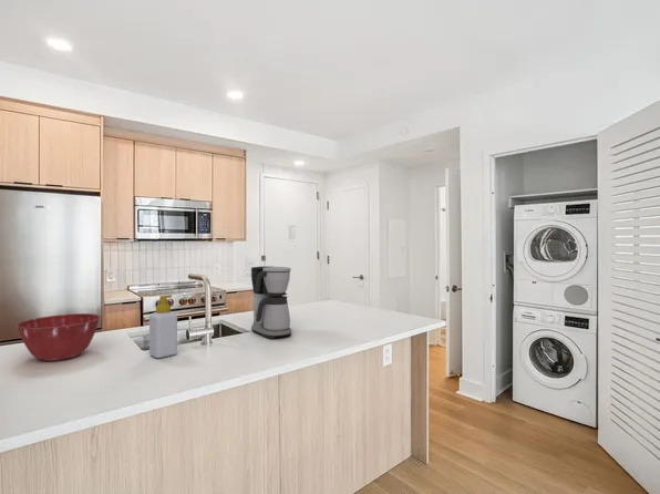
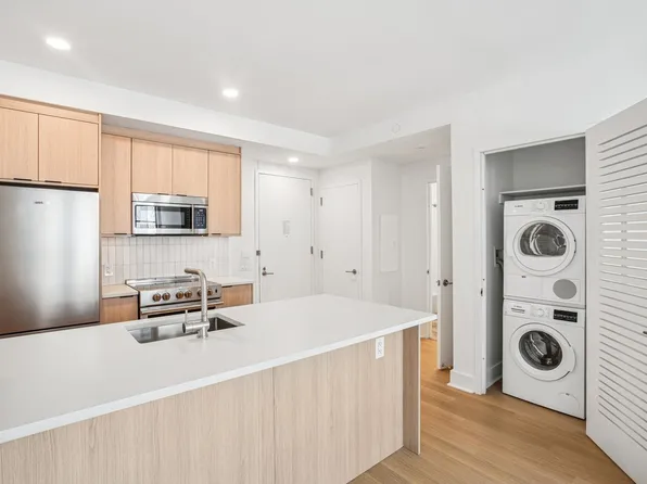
- mixing bowl [16,312,102,362]
- soap bottle [148,294,178,359]
- coffee maker [250,266,292,340]
